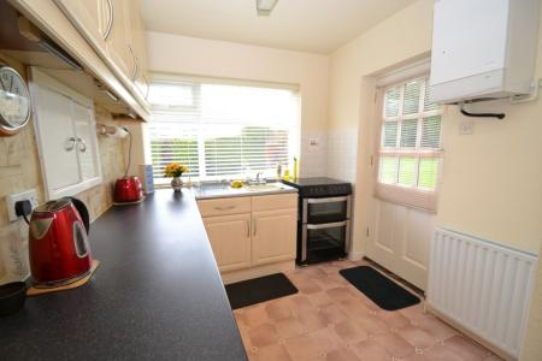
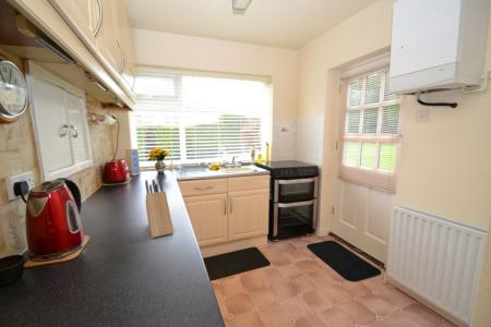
+ knife block [144,178,175,239]
